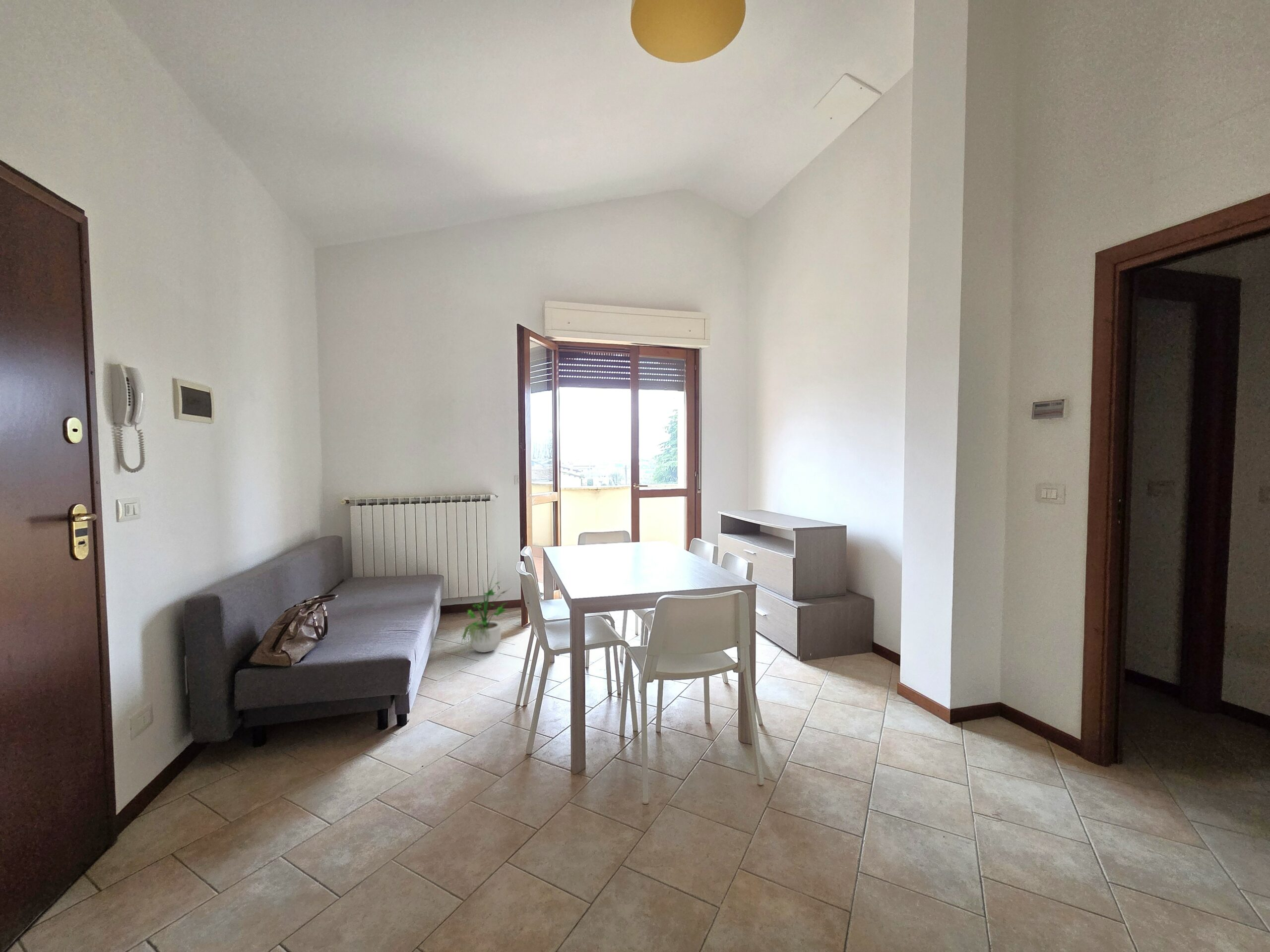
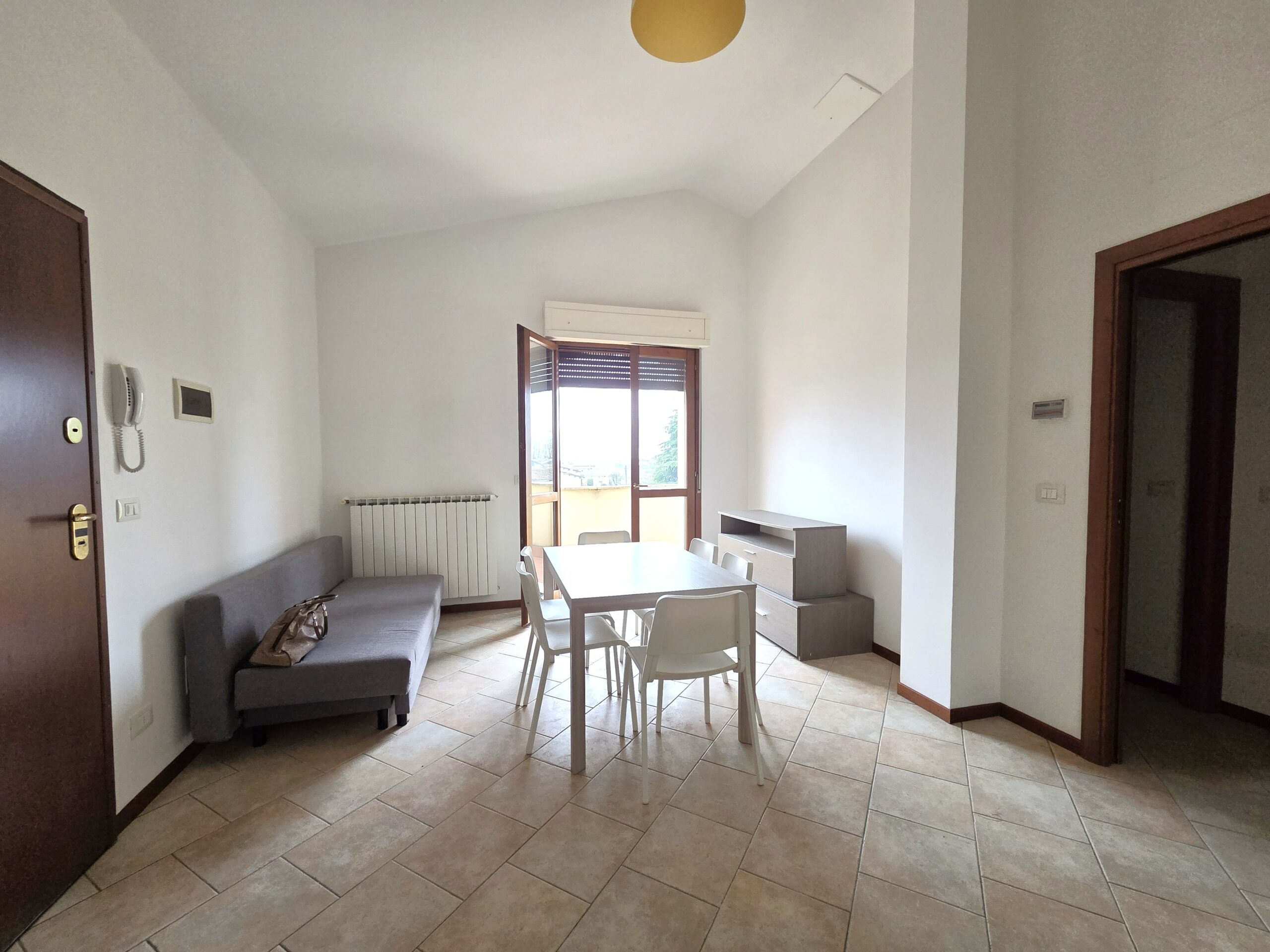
- potted plant [461,567,511,653]
